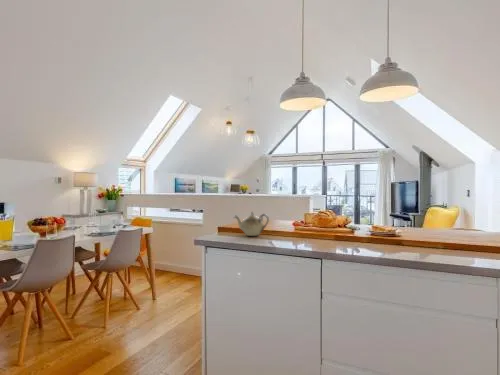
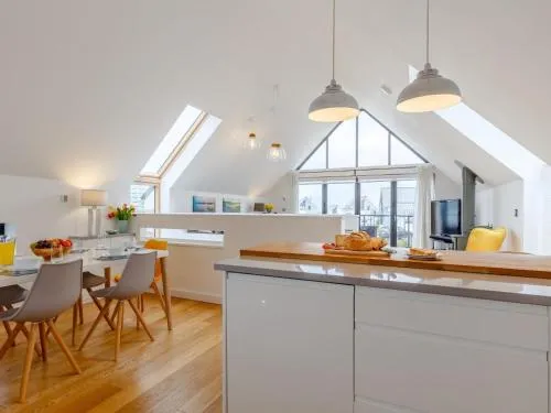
- teapot [233,211,270,237]
